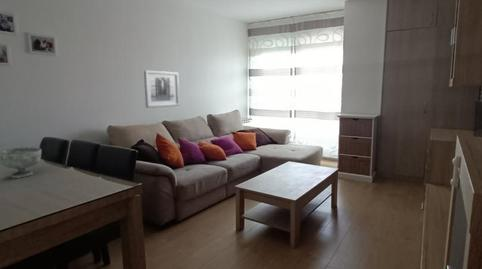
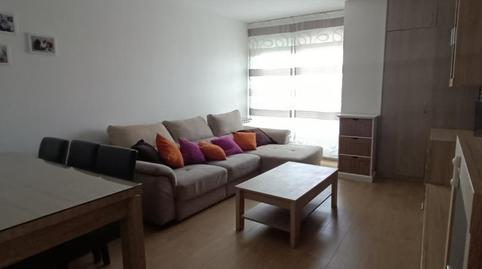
- wall art [143,69,180,109]
- bowl [0,147,42,179]
